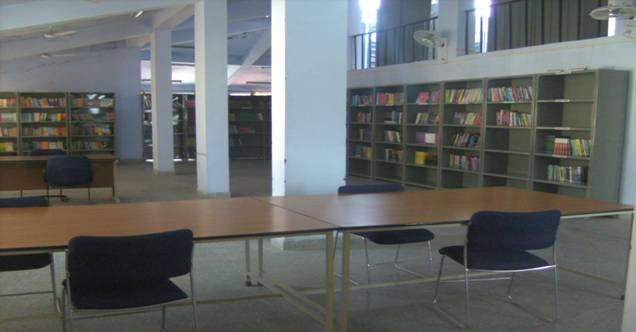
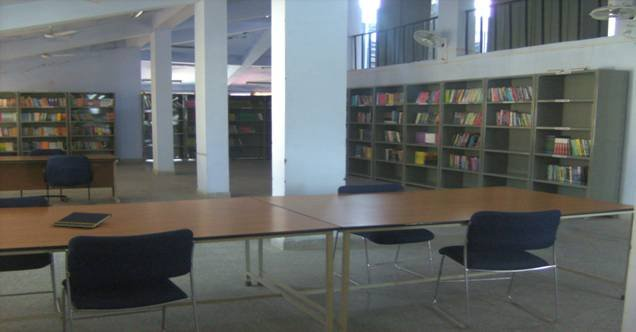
+ notepad [53,211,113,229]
